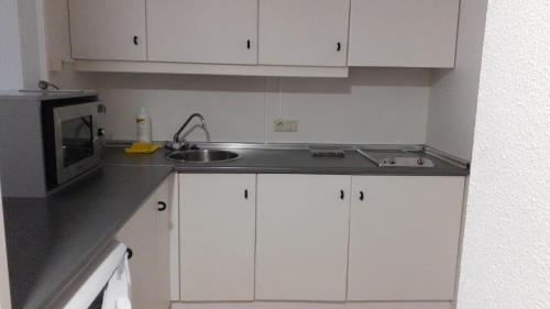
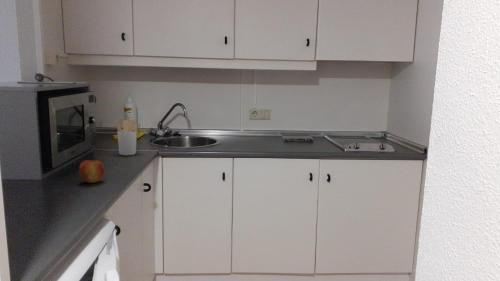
+ utensil holder [114,119,142,156]
+ apple [78,156,106,184]
